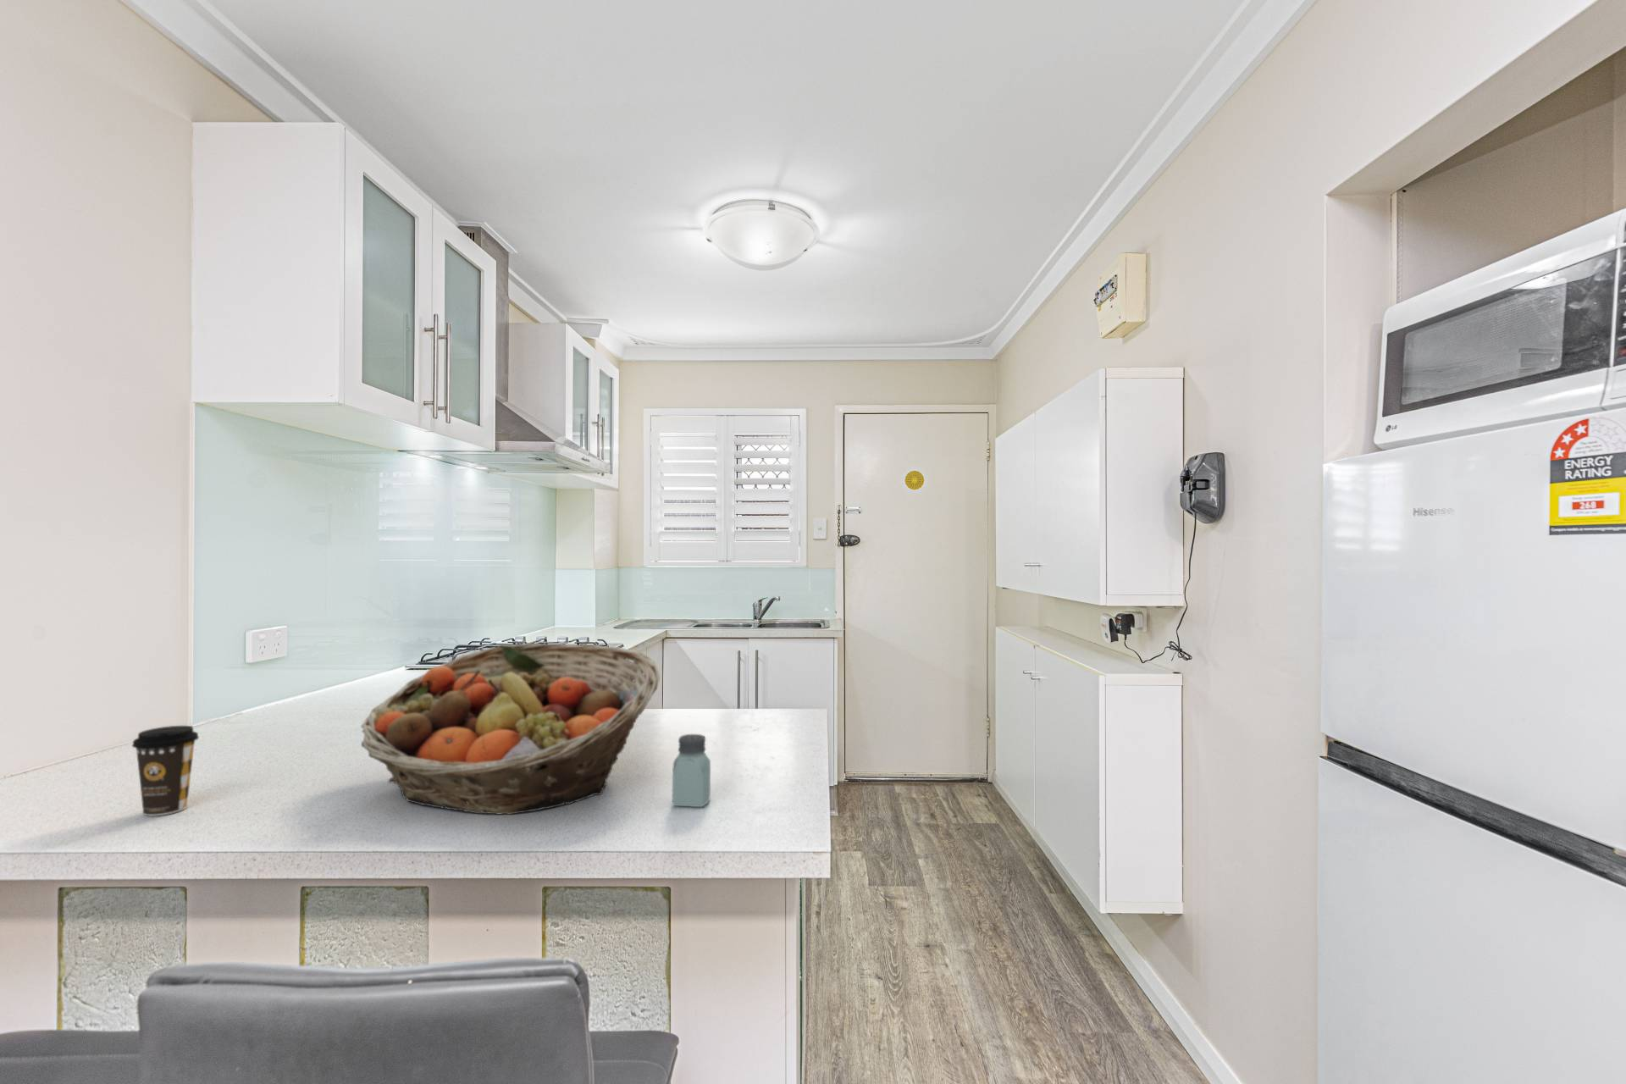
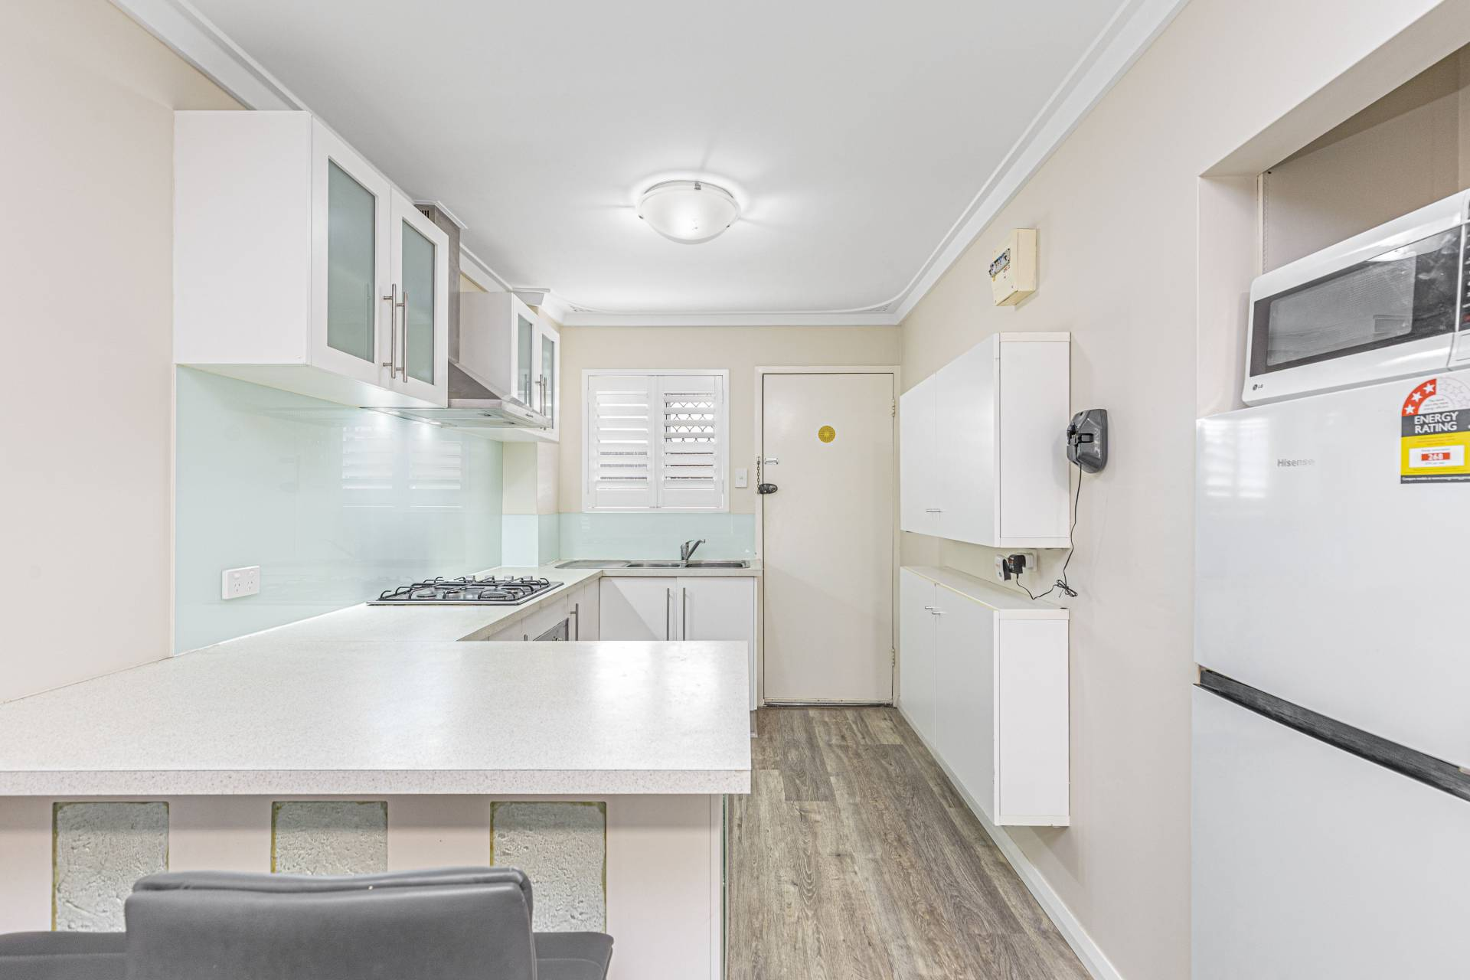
- saltshaker [671,733,711,808]
- coffee cup [132,725,200,817]
- fruit basket [359,642,661,815]
